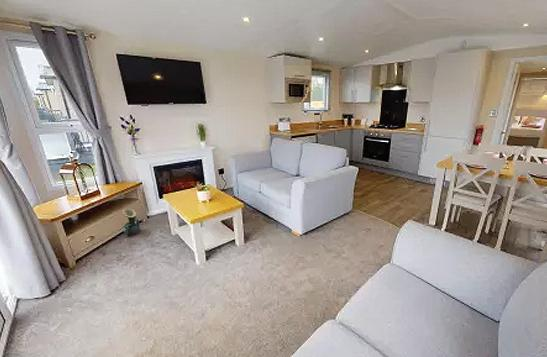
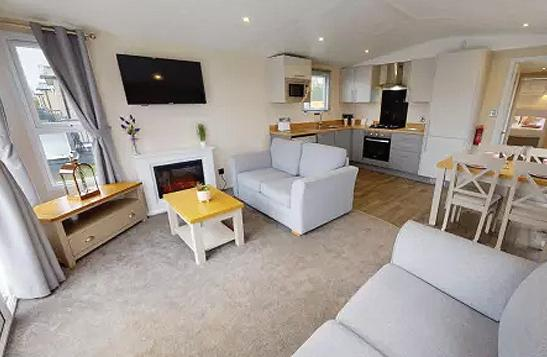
- potted flower [122,207,141,237]
